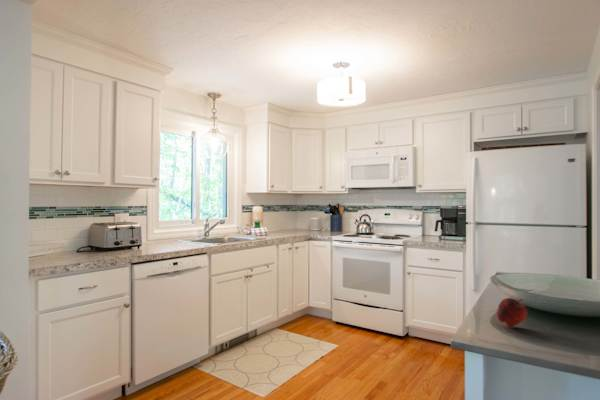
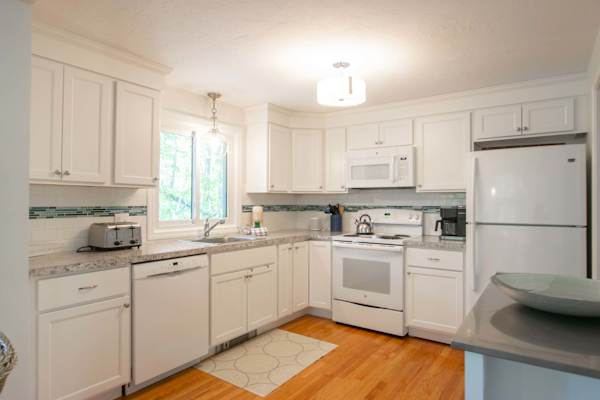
- apple [496,297,528,328]
